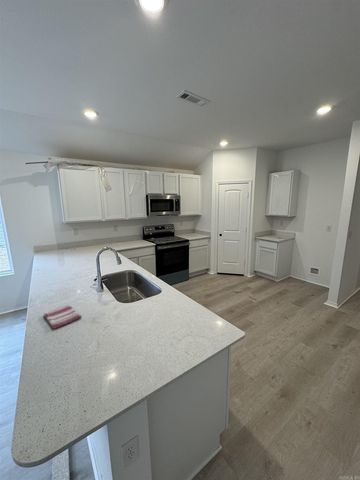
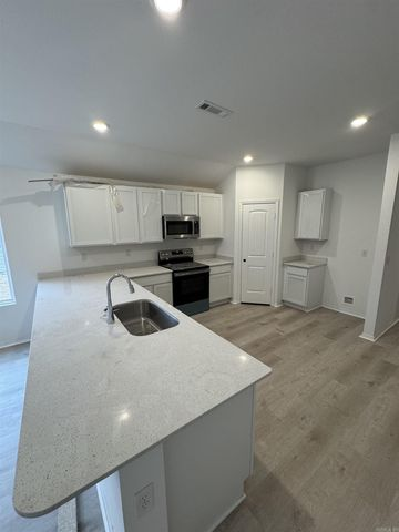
- dish towel [43,304,83,330]
